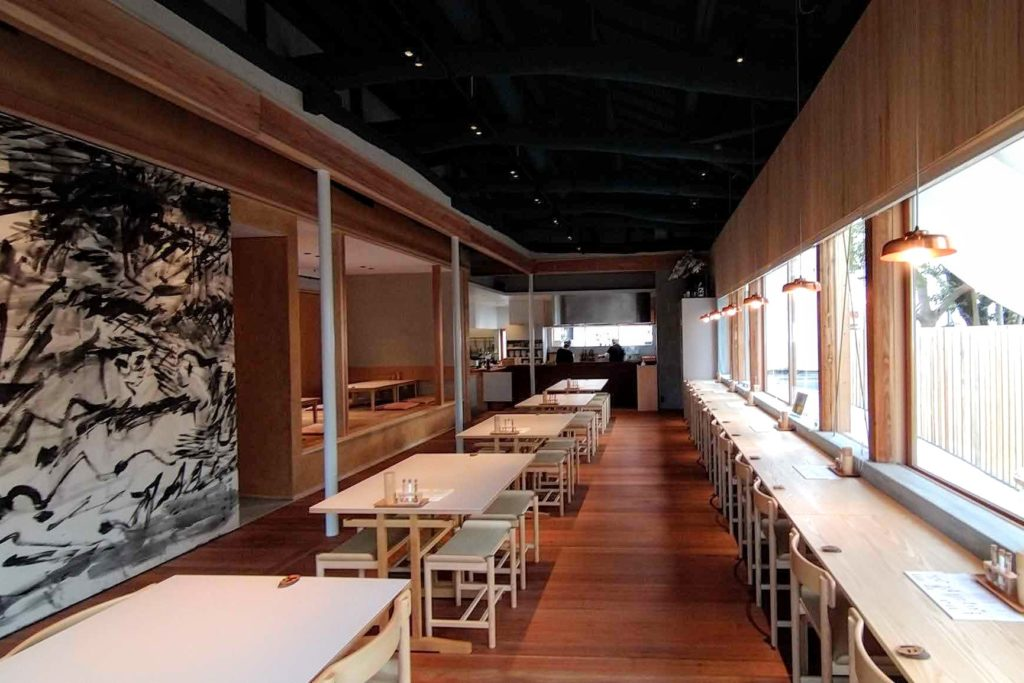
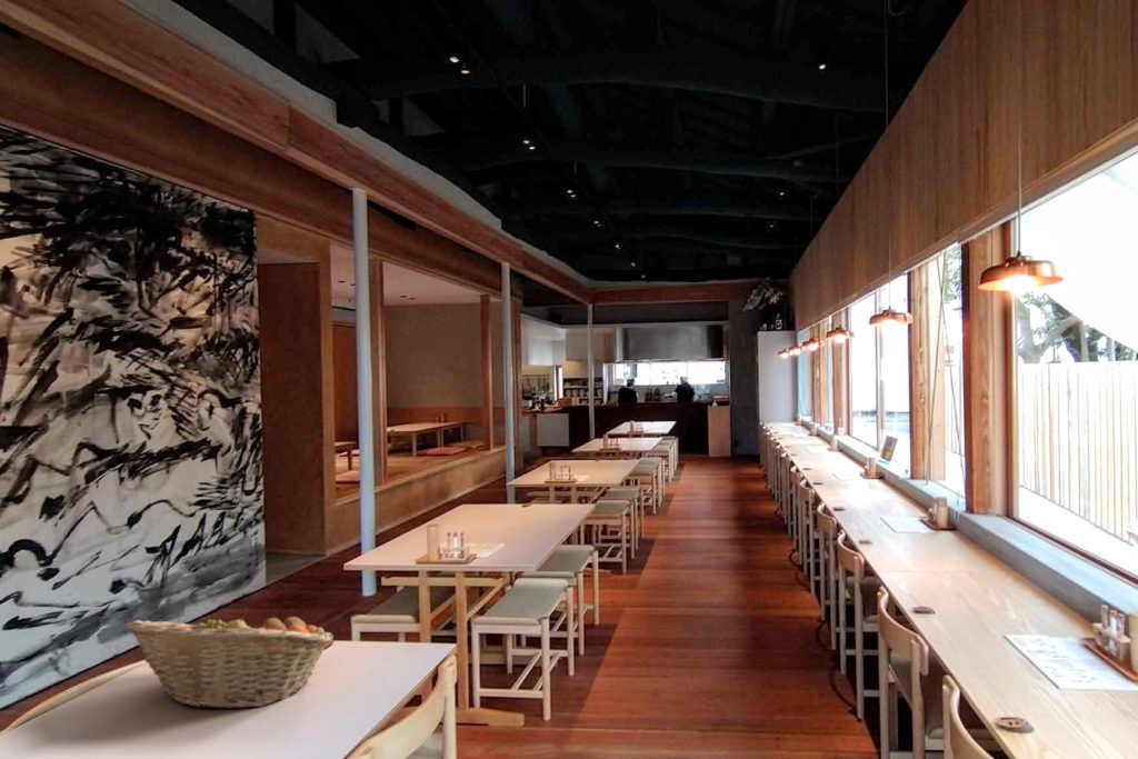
+ fruit basket [123,607,335,710]
